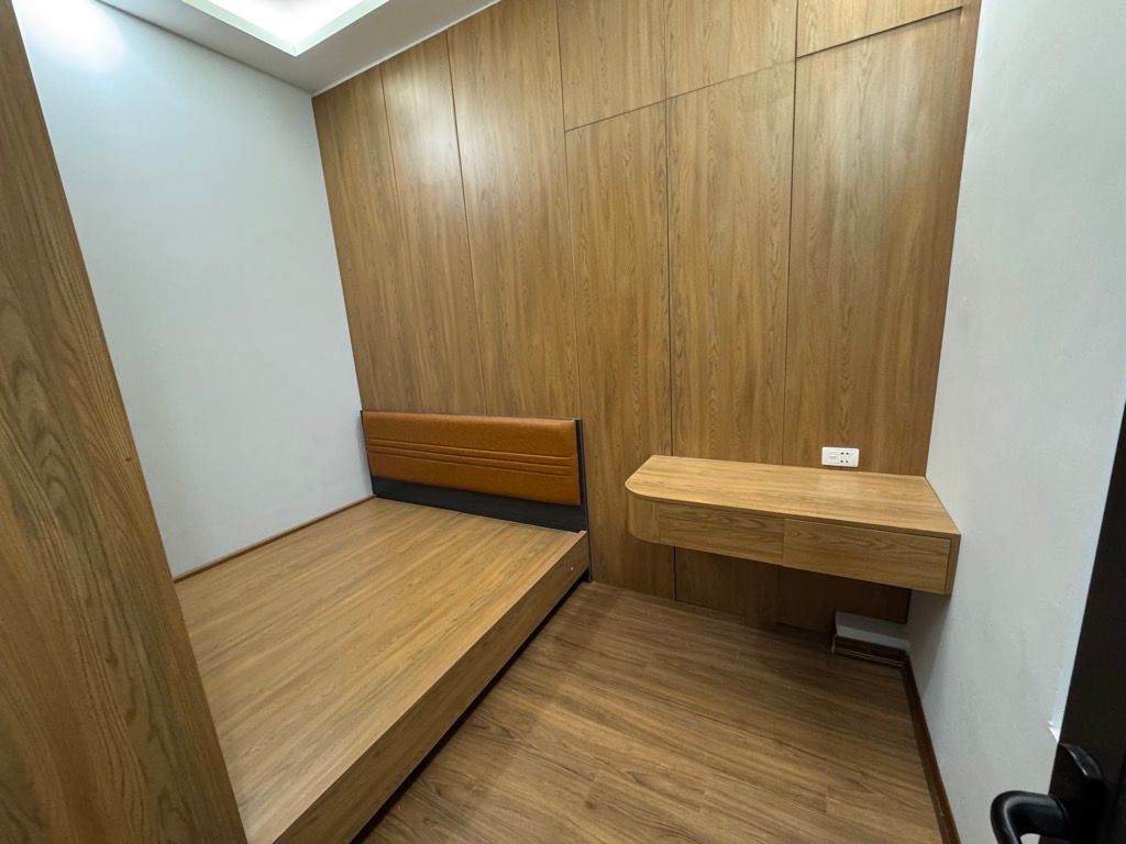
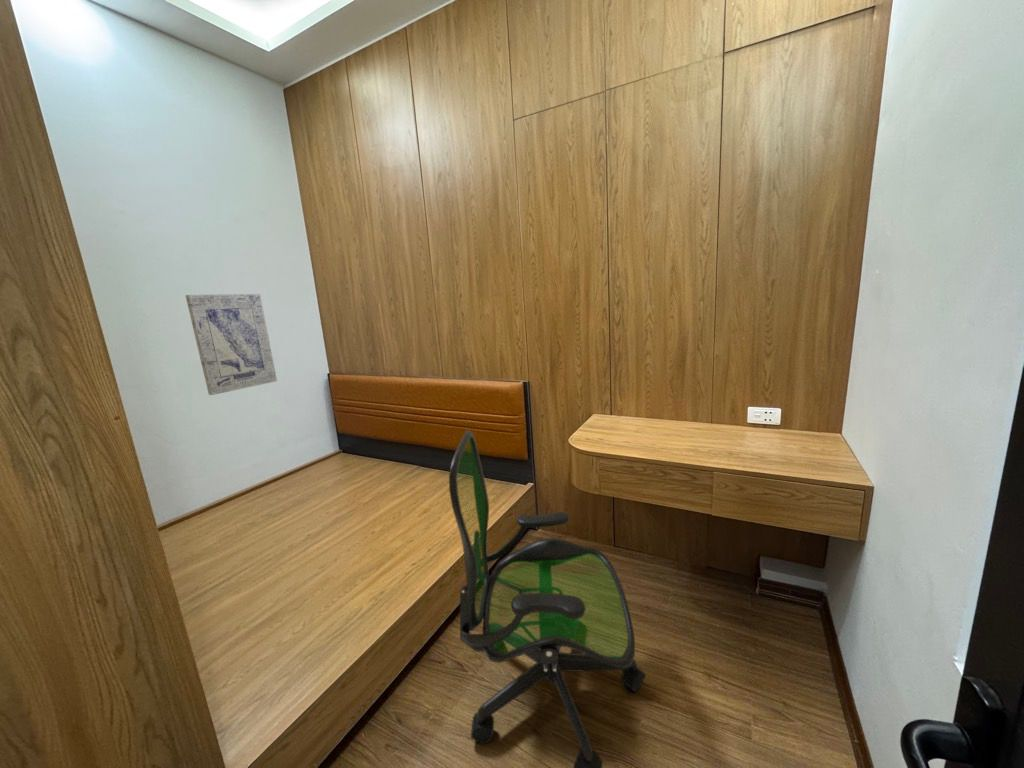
+ office chair [448,429,646,768]
+ wall art [184,293,278,396]
